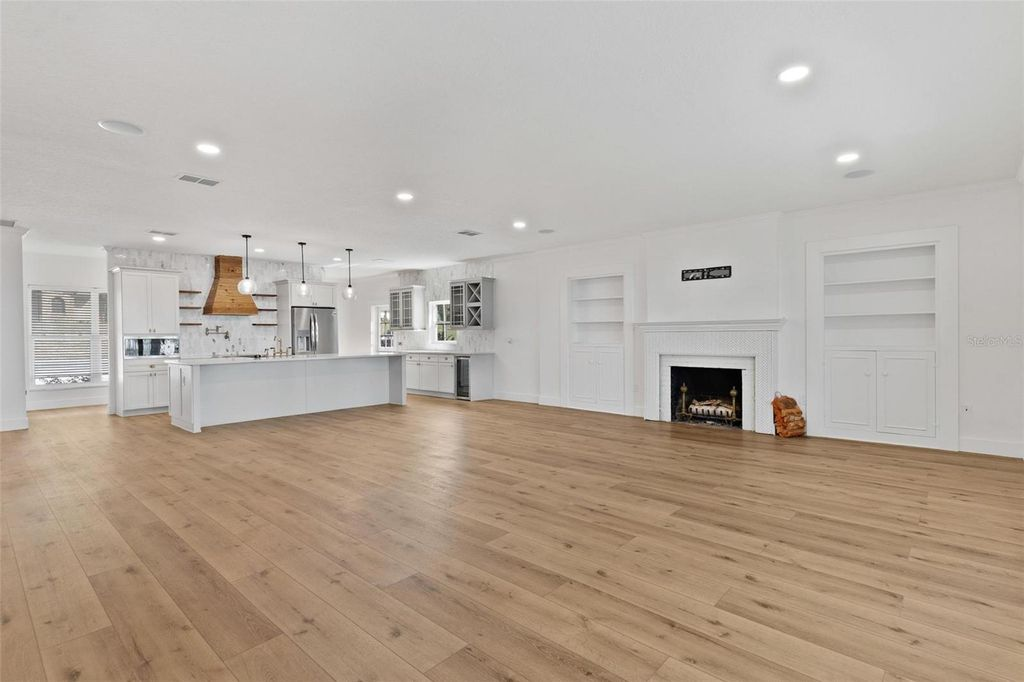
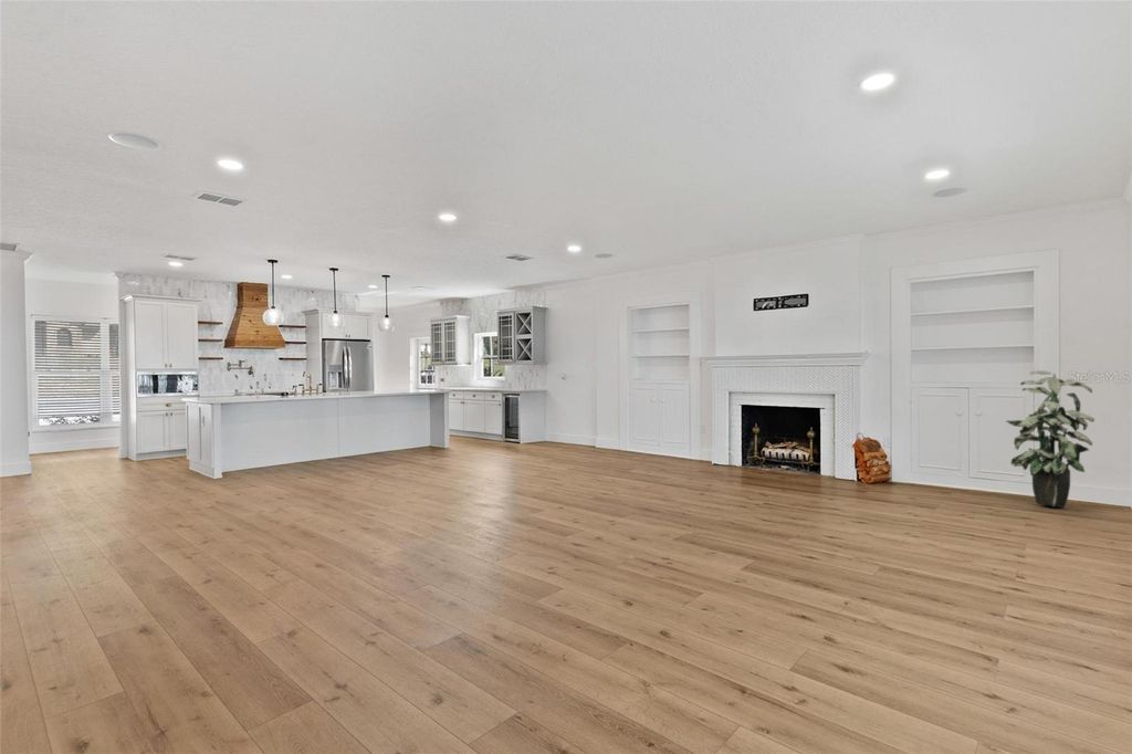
+ indoor plant [1005,369,1096,509]
